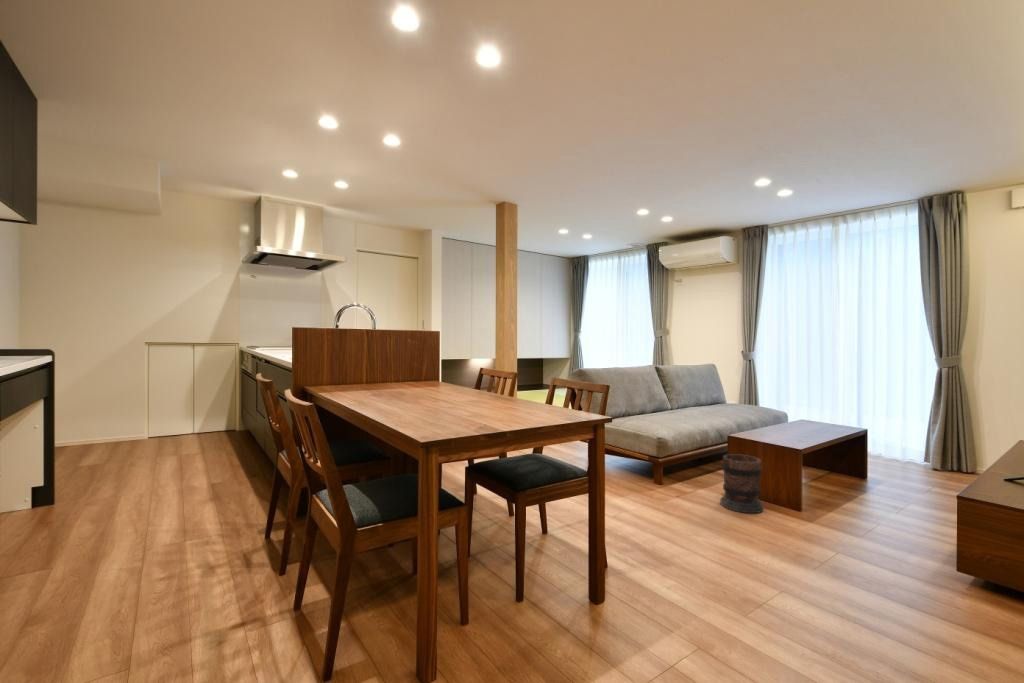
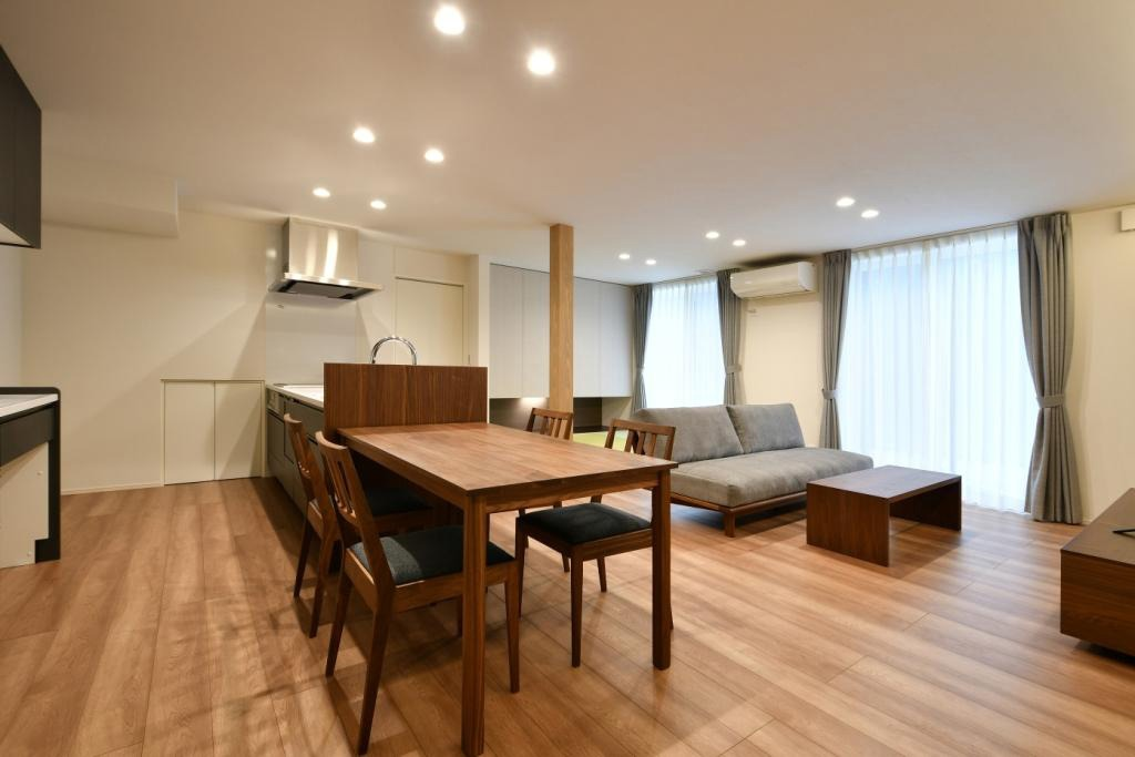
- wooden barrel [719,453,764,514]
